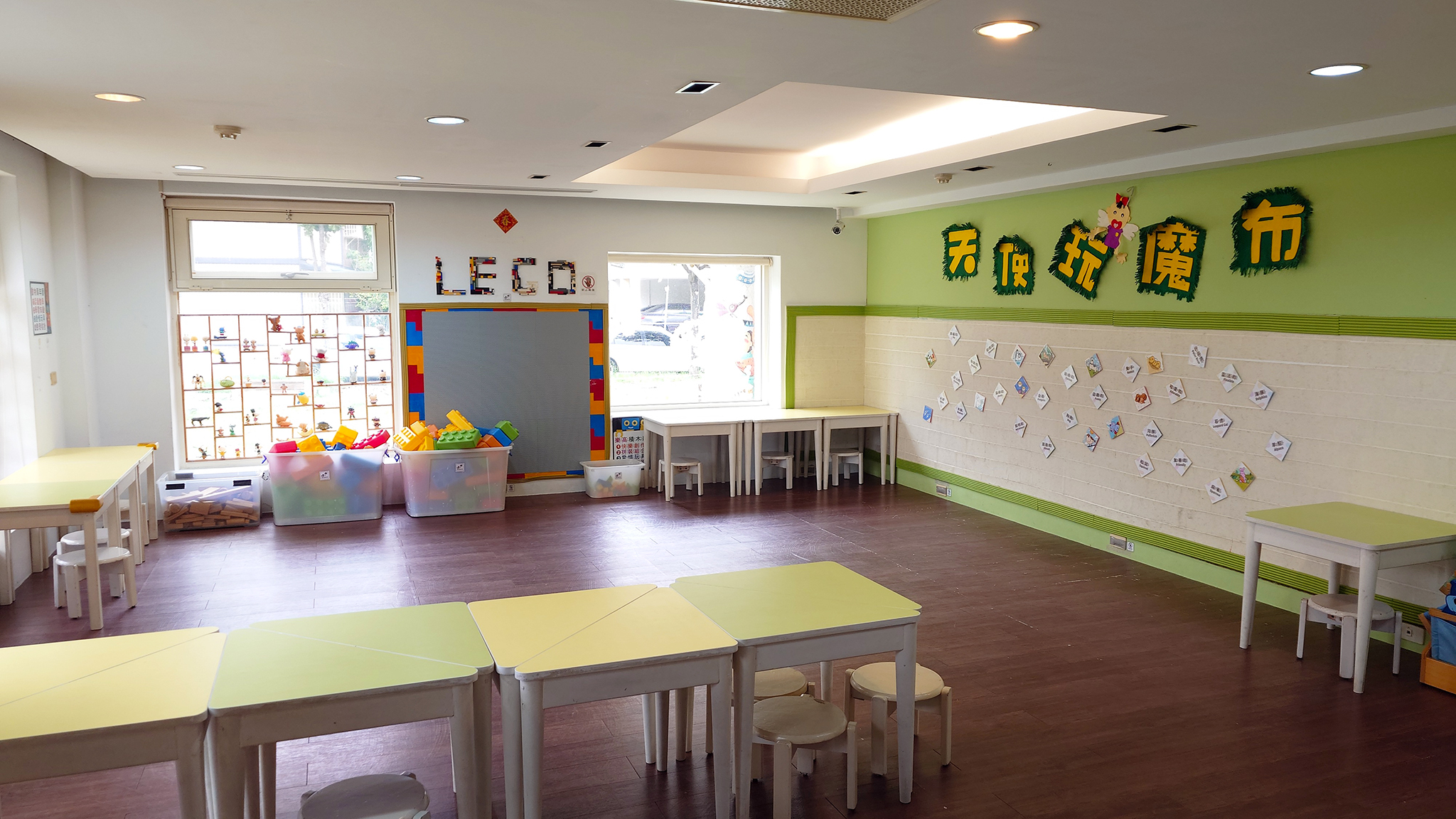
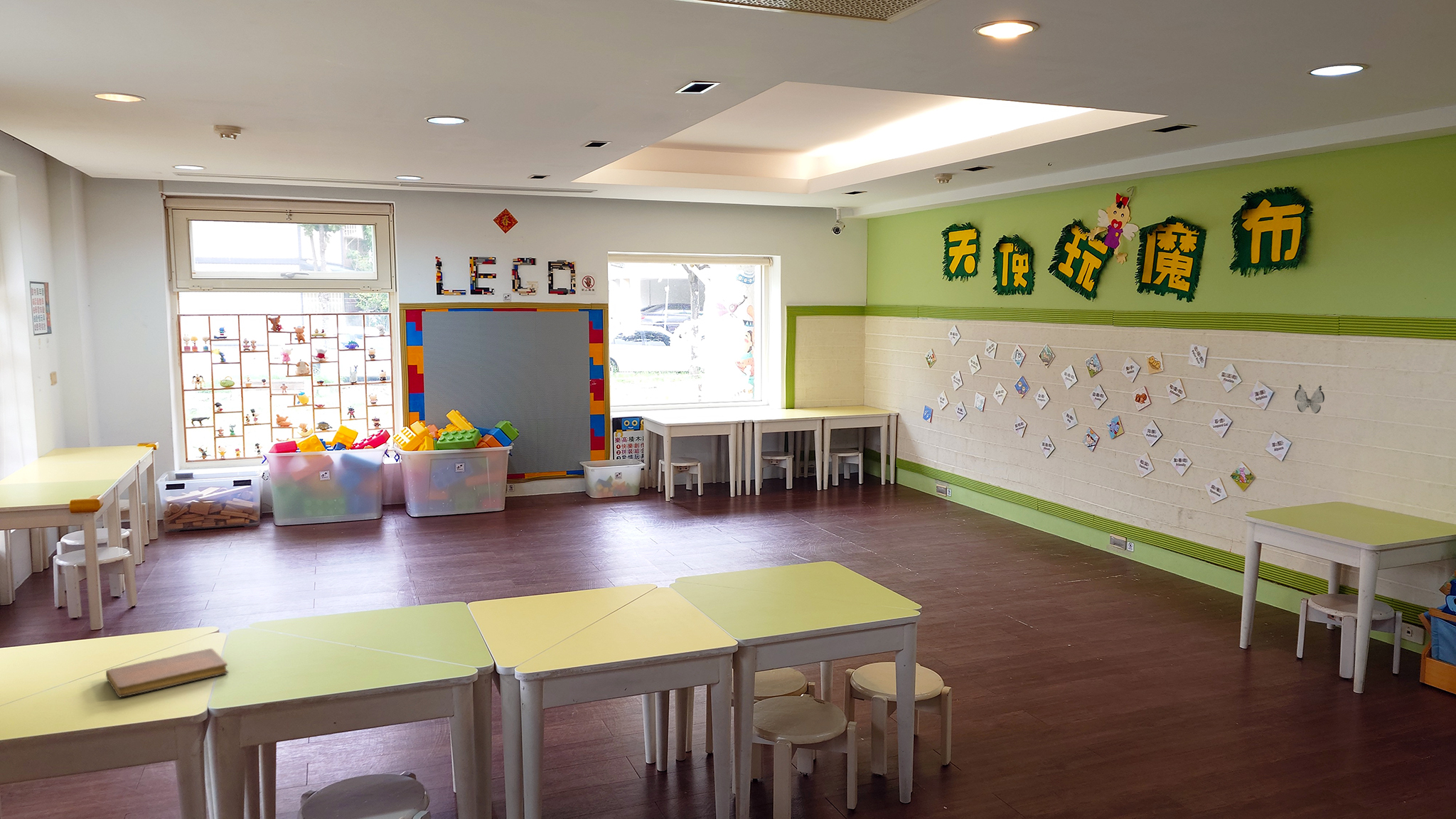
+ notebook [105,648,229,698]
+ decorative butterfly [1294,384,1325,414]
